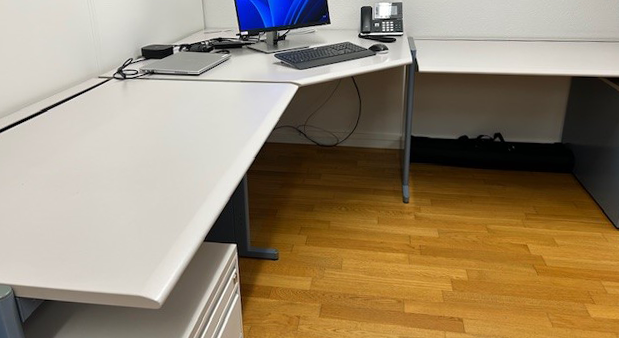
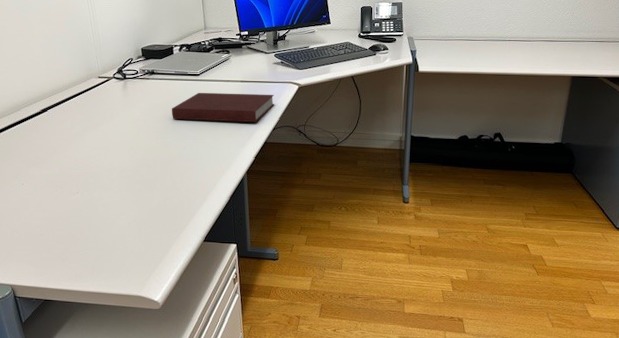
+ notebook [171,92,275,123]
